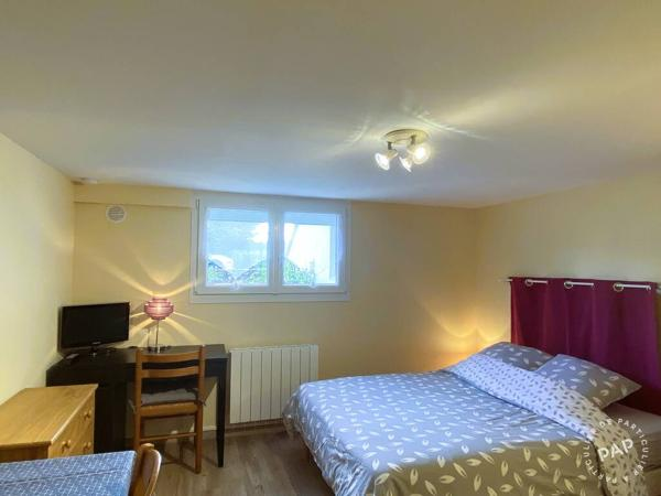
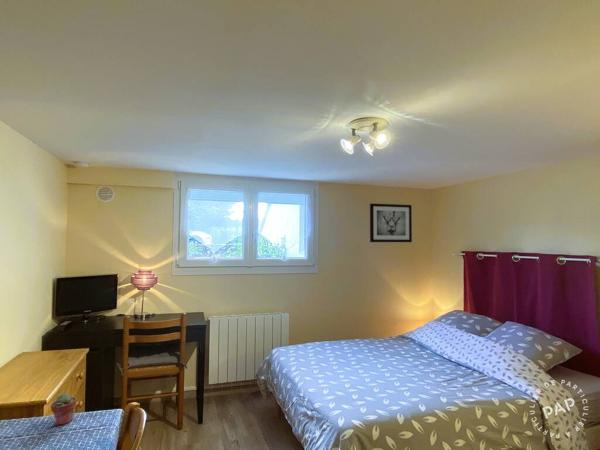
+ wall art [369,203,413,243]
+ potted succulent [50,392,78,426]
